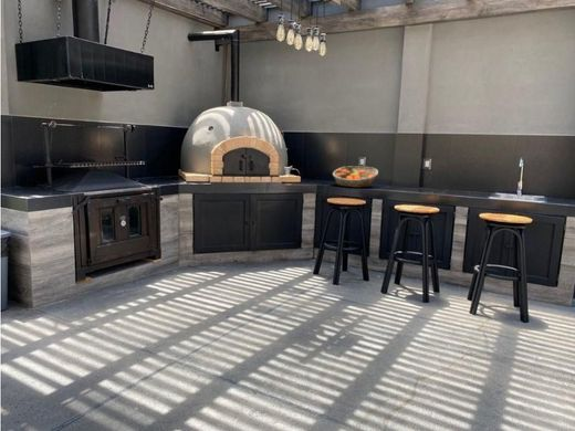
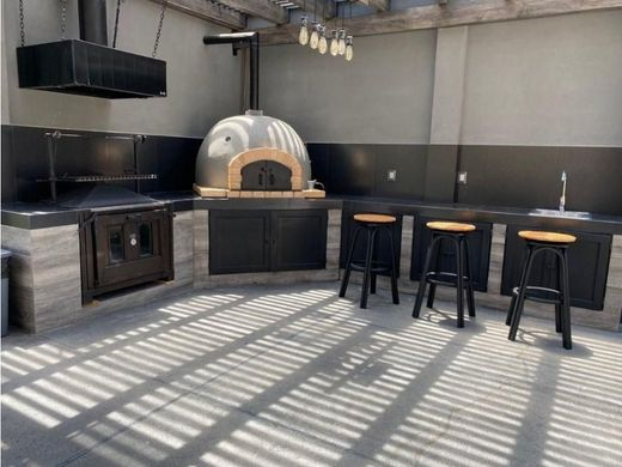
- fruit basket [332,166,379,188]
